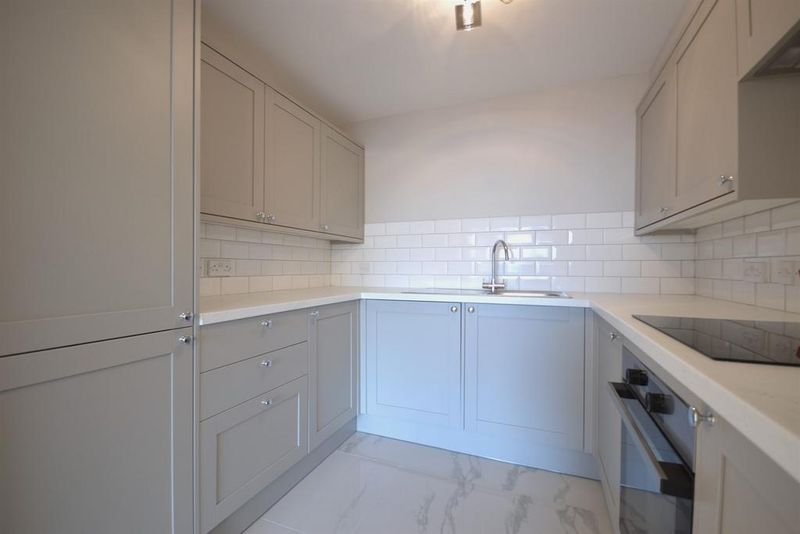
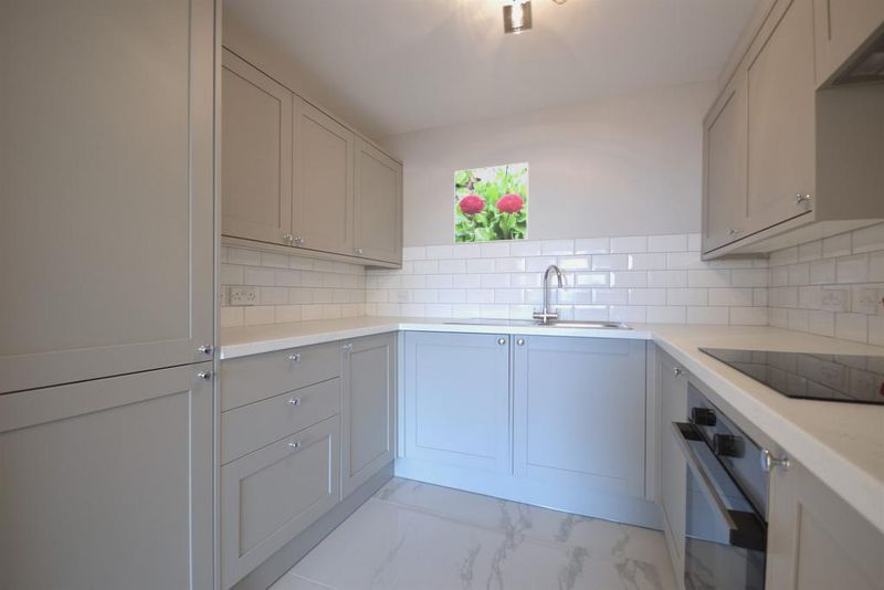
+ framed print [453,161,529,245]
